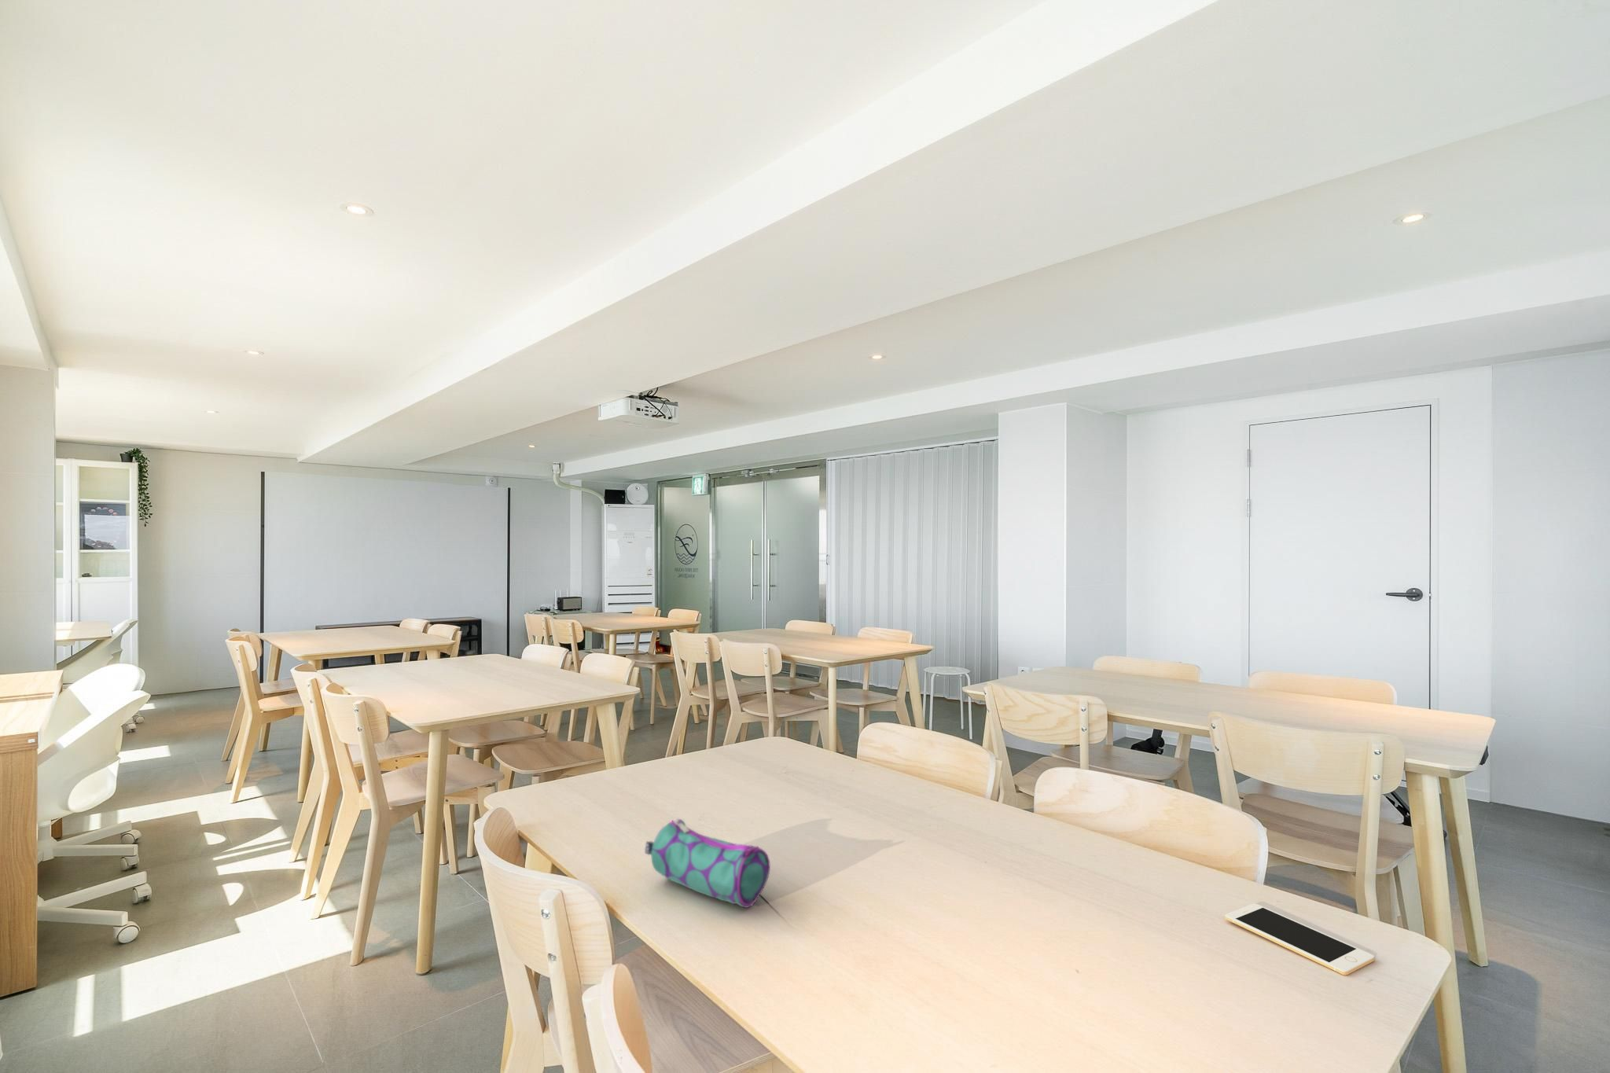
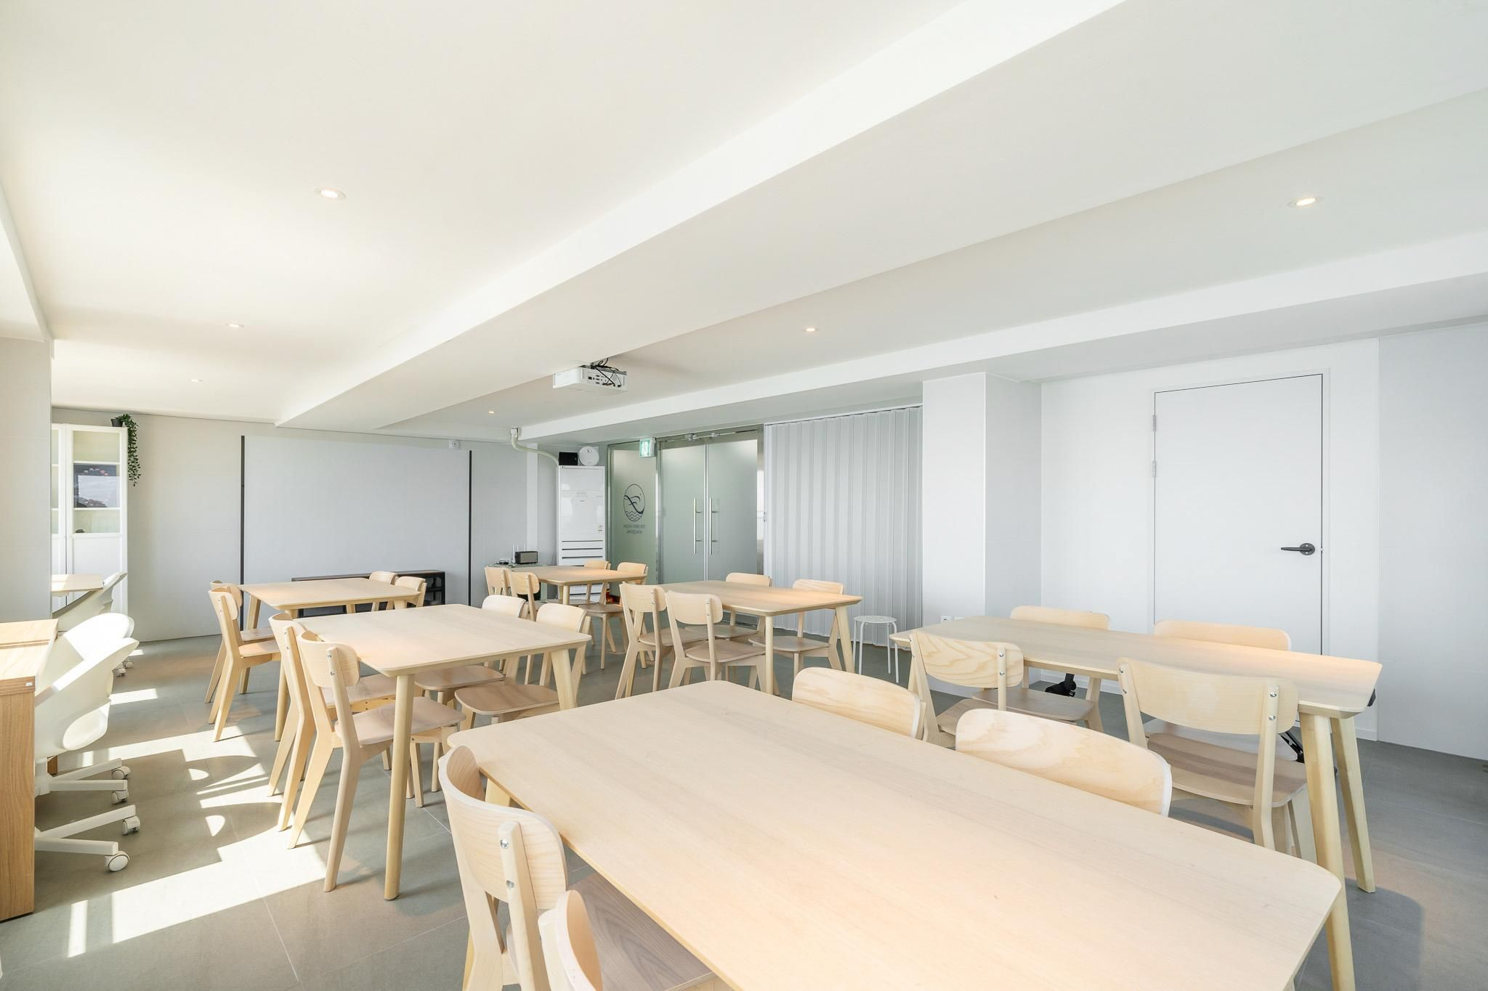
- pencil case [644,818,771,909]
- cell phone [1225,903,1375,976]
